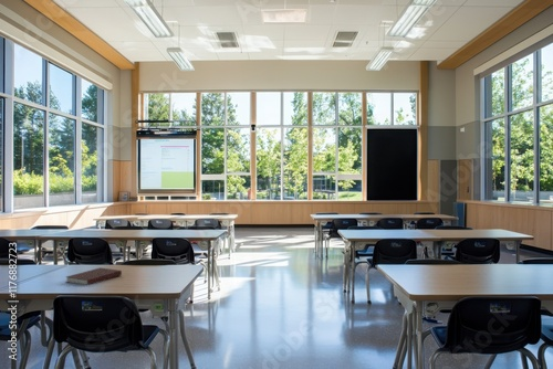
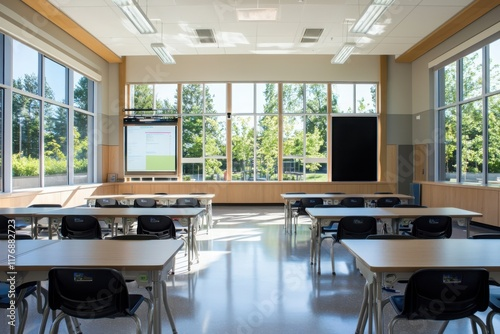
- notebook [65,266,123,286]
